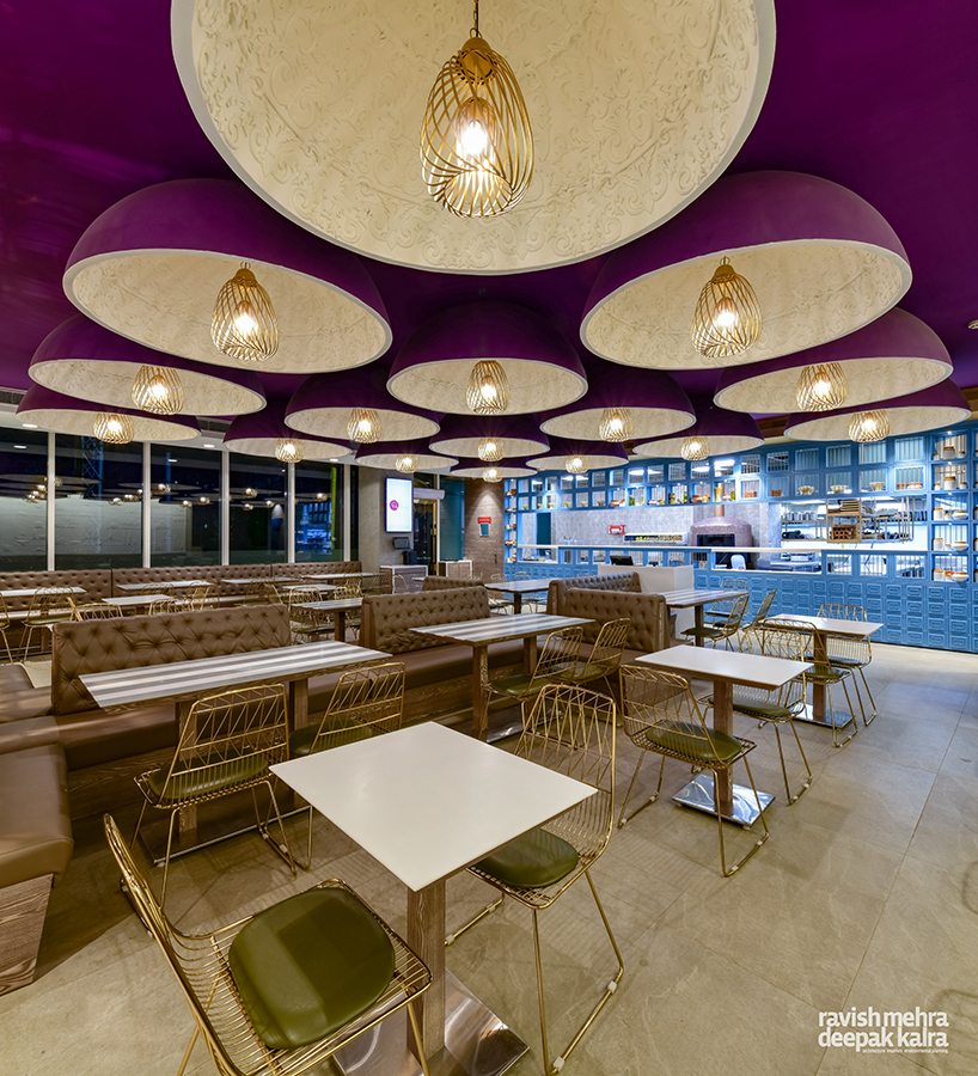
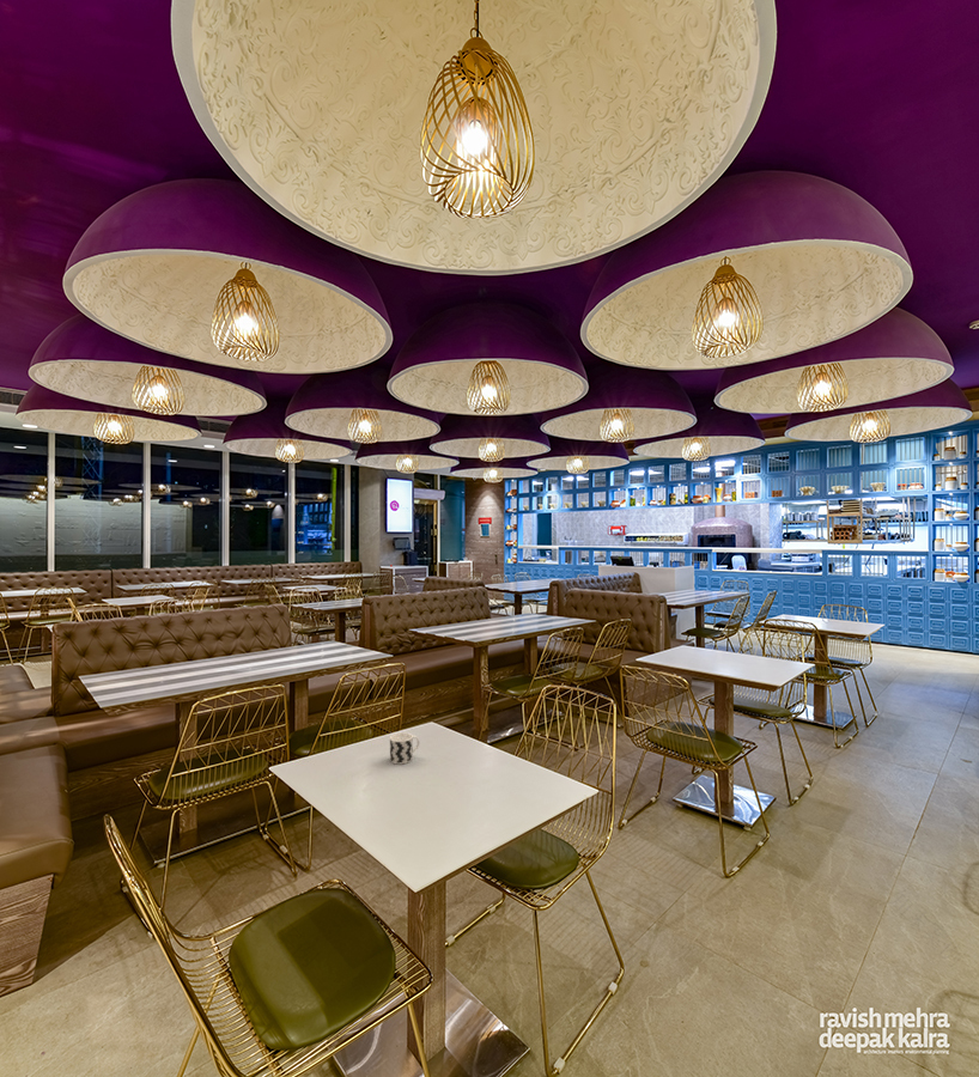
+ cup [389,731,420,765]
